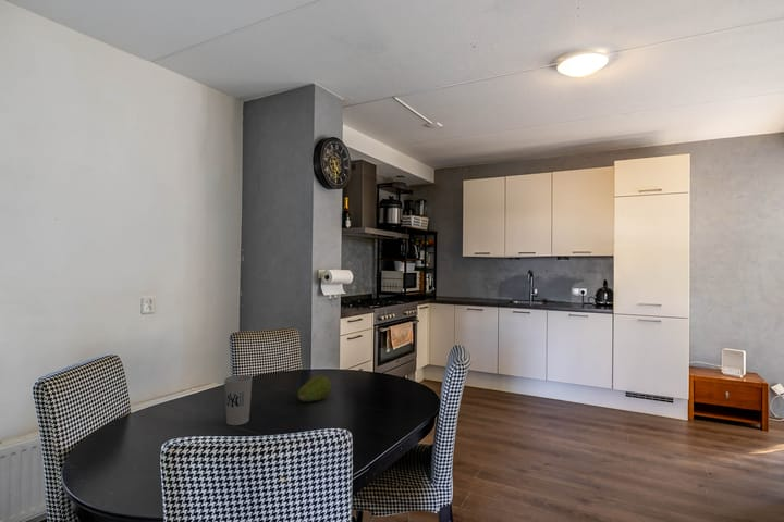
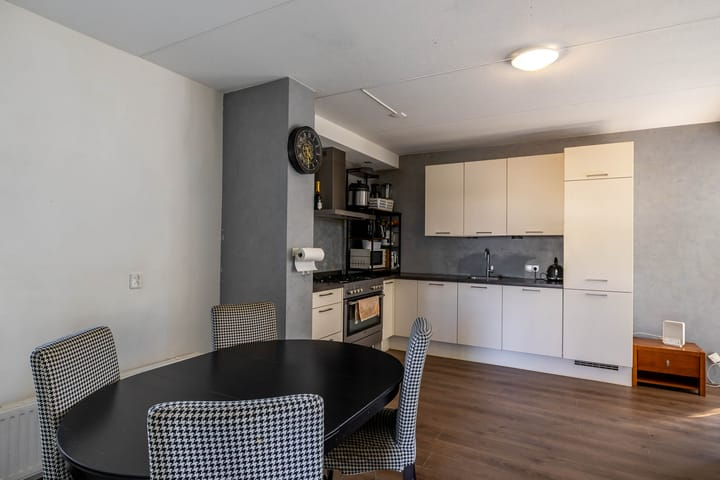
- fruit [296,375,332,402]
- cup [223,374,254,426]
